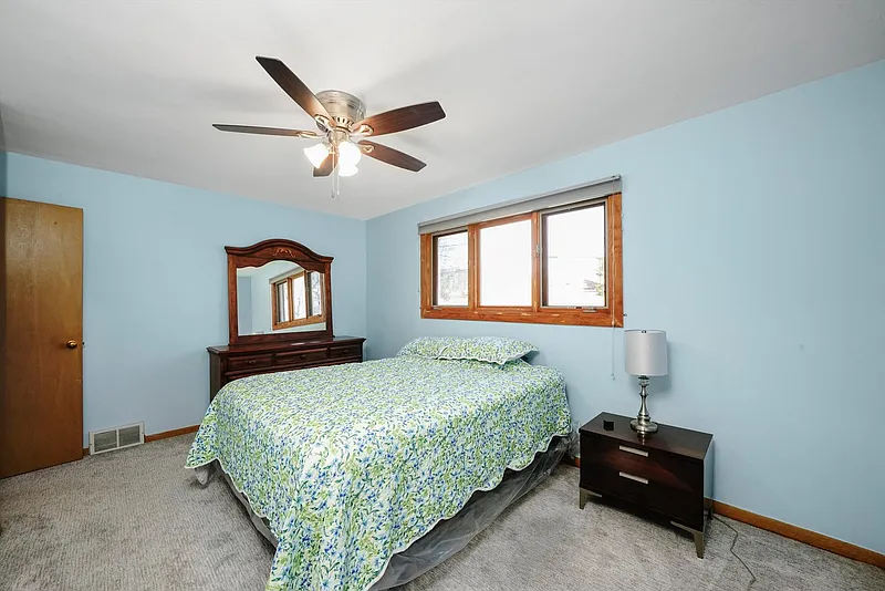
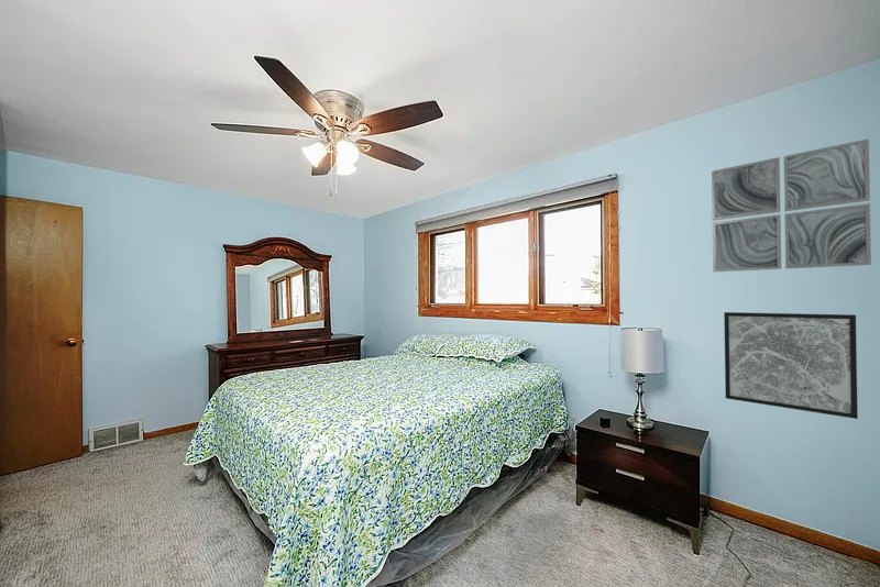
+ wall art [711,137,872,273]
+ wall art [723,311,859,420]
